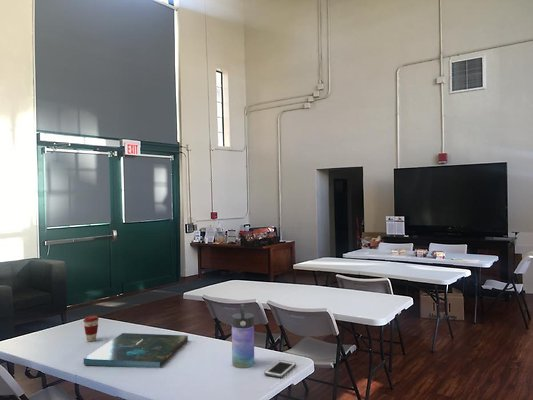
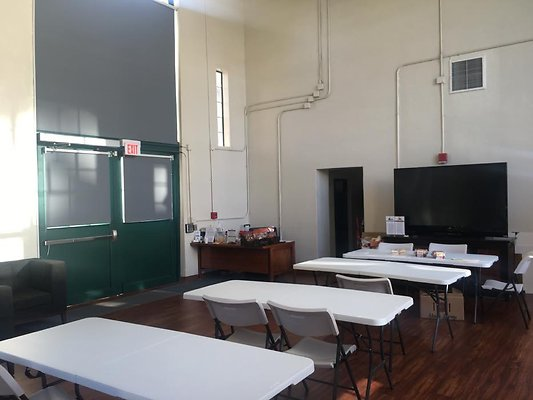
- coffee cup [83,315,100,342]
- water bottle [231,303,255,369]
- cell phone [263,359,297,379]
- board game [83,332,189,369]
